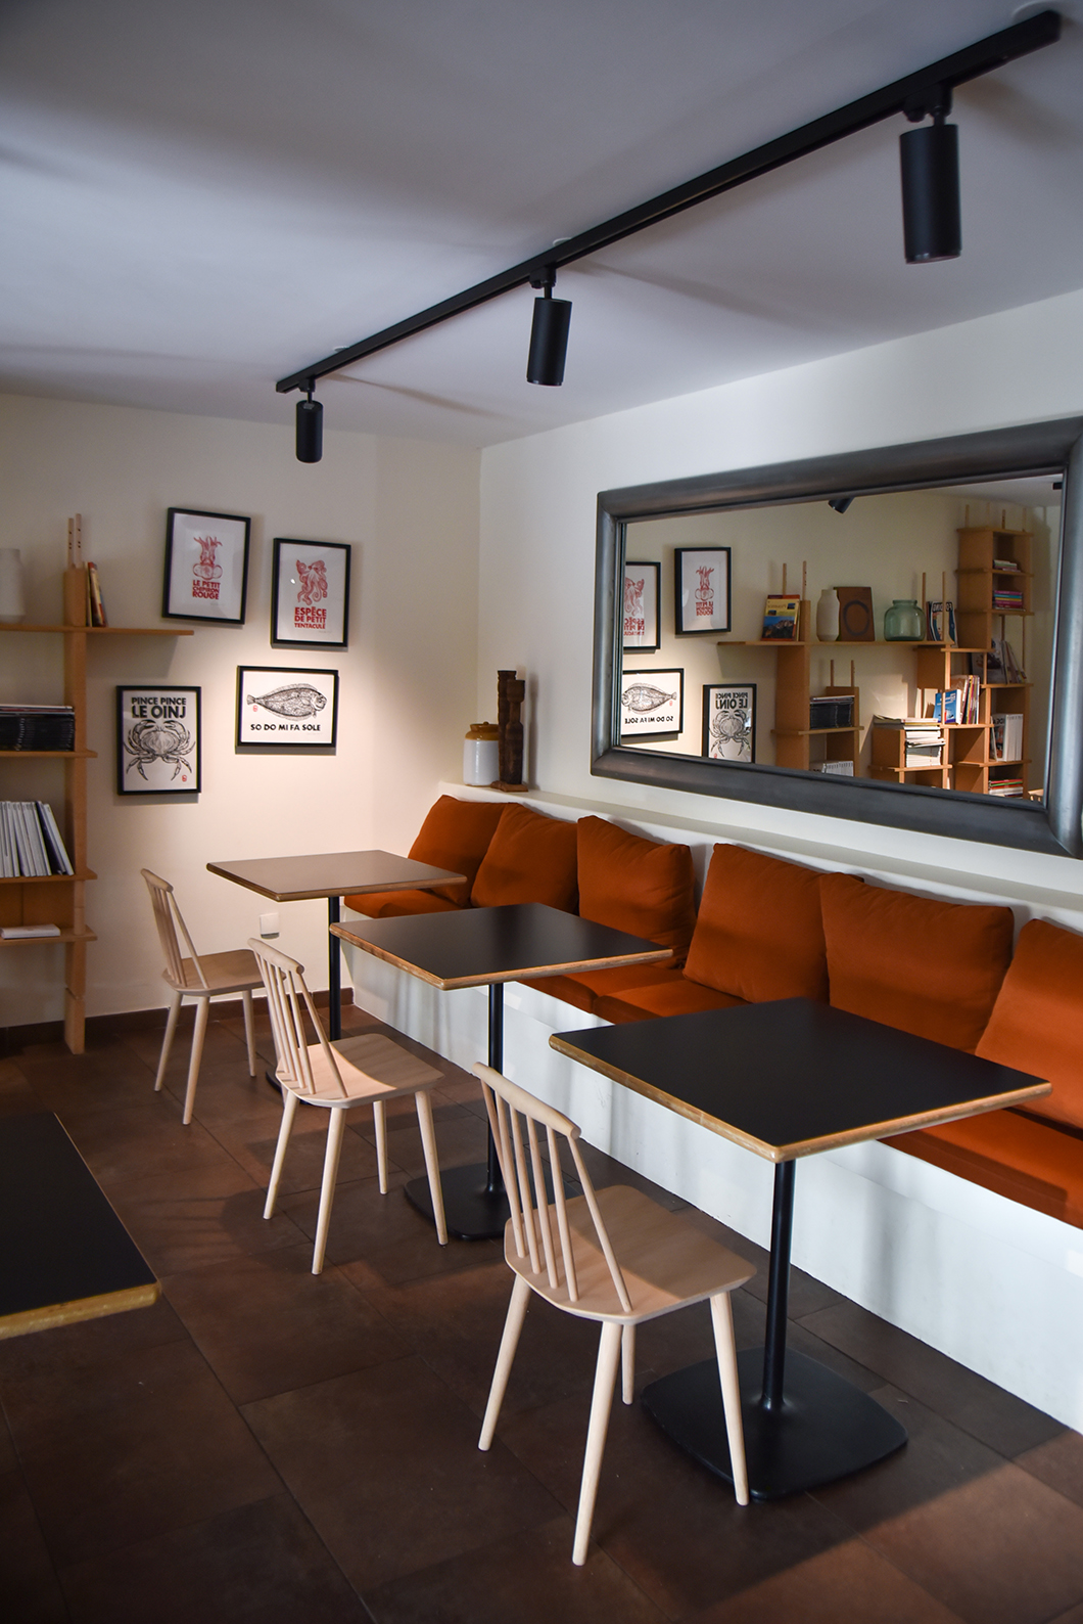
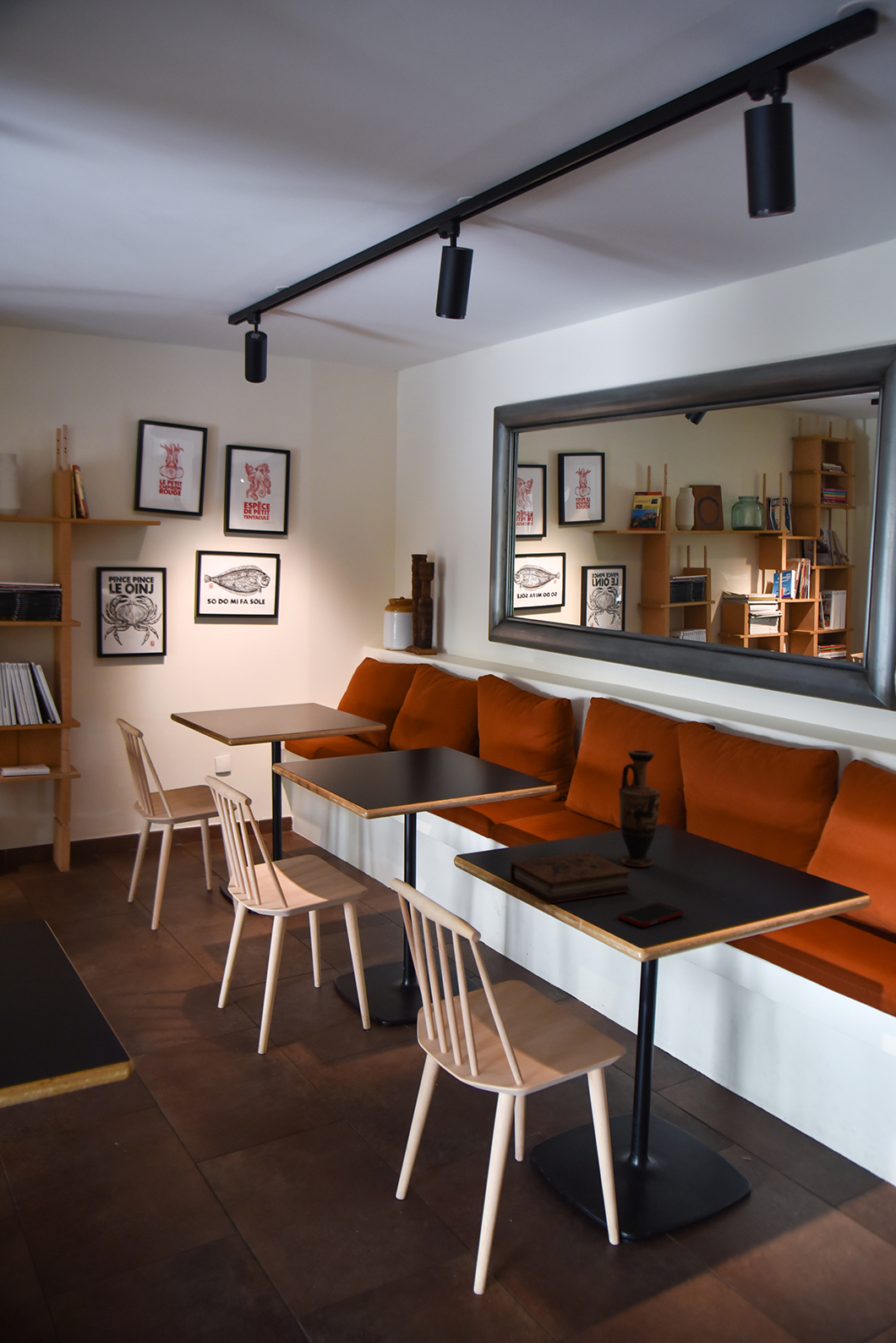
+ book [510,851,631,904]
+ vase [618,749,662,868]
+ cell phone [618,902,685,928]
